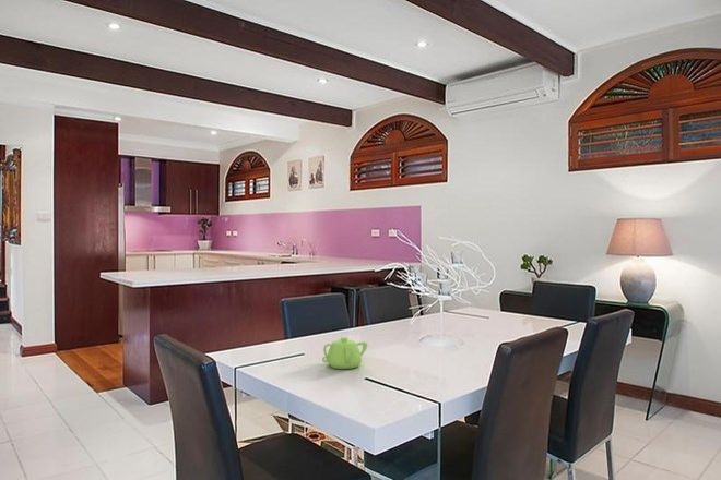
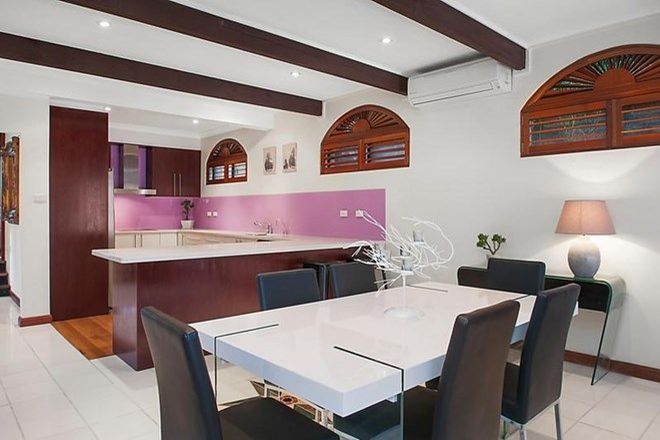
- teapot [321,336,368,370]
